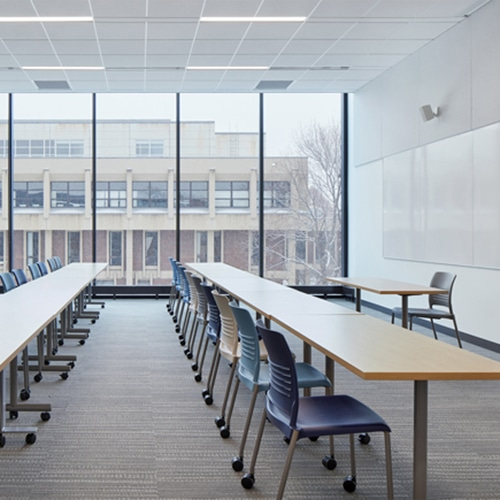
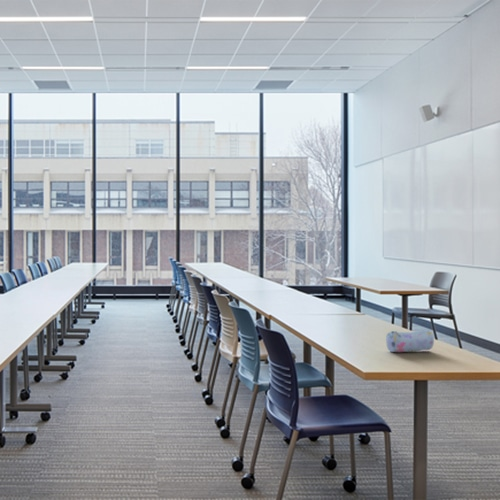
+ pencil case [385,329,435,353]
